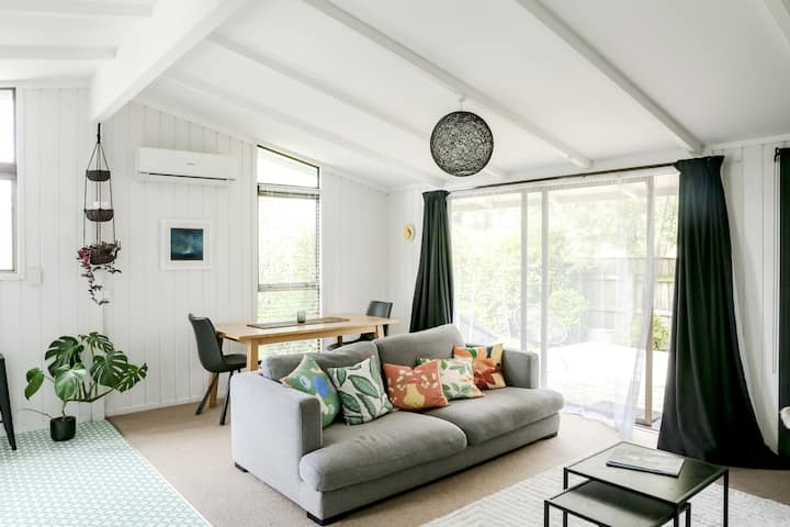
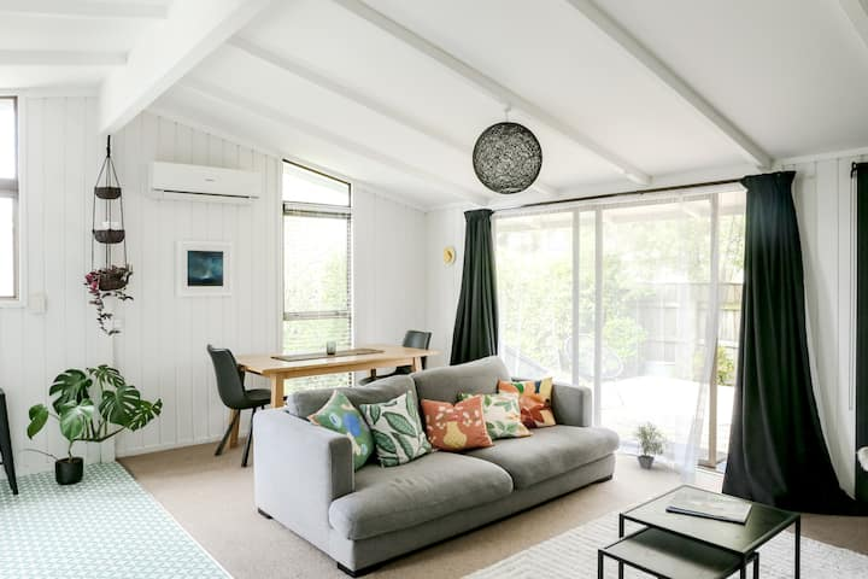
+ potted plant [631,421,669,469]
